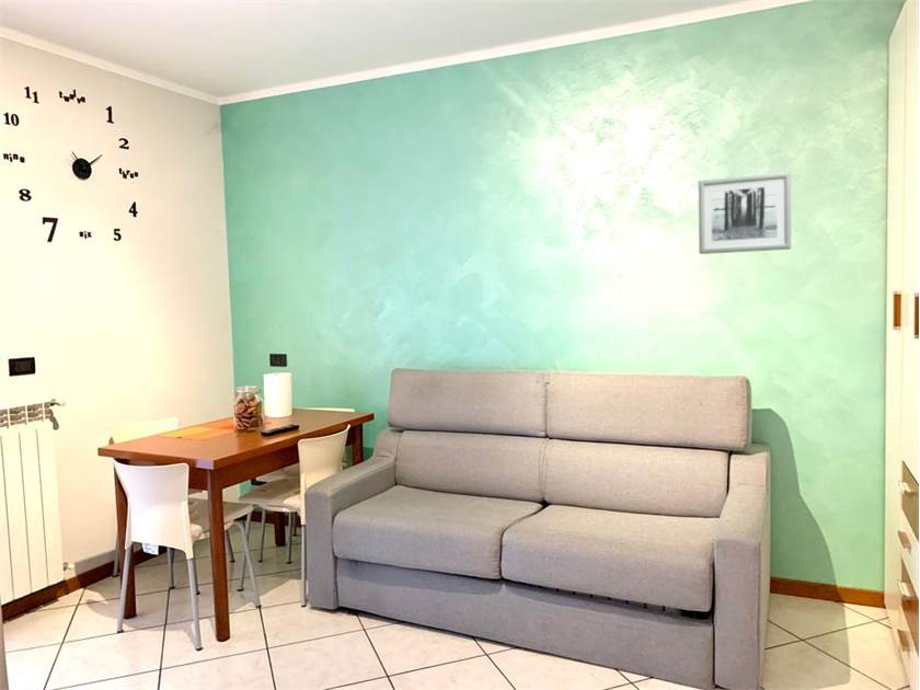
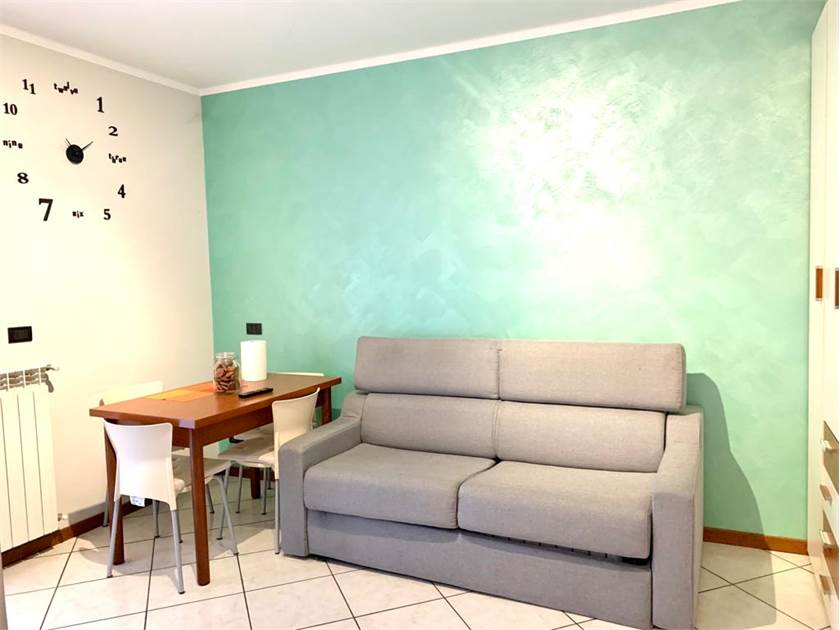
- wall art [698,171,792,255]
